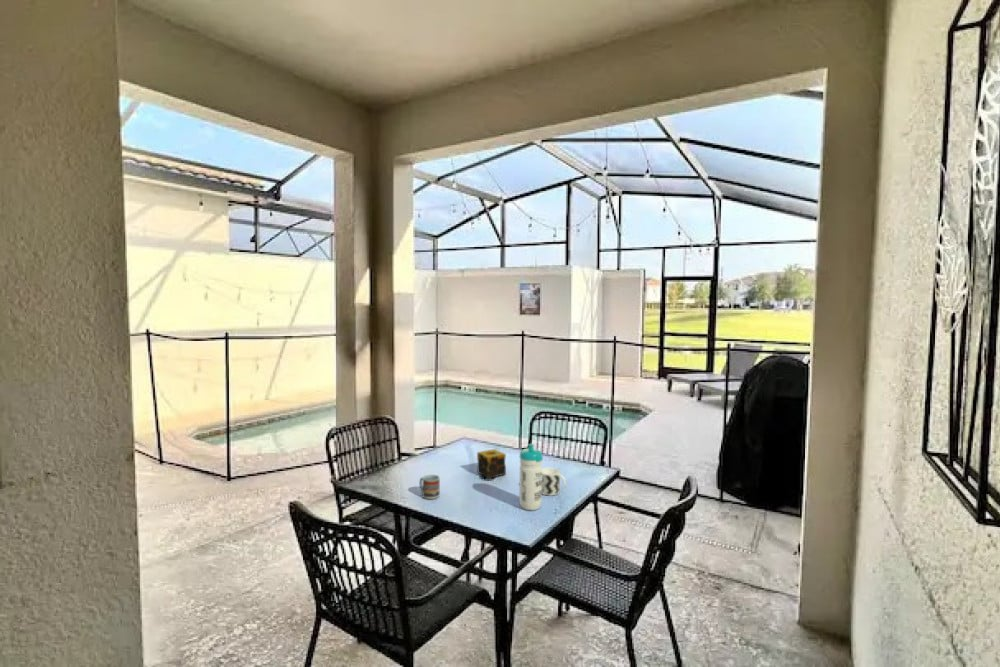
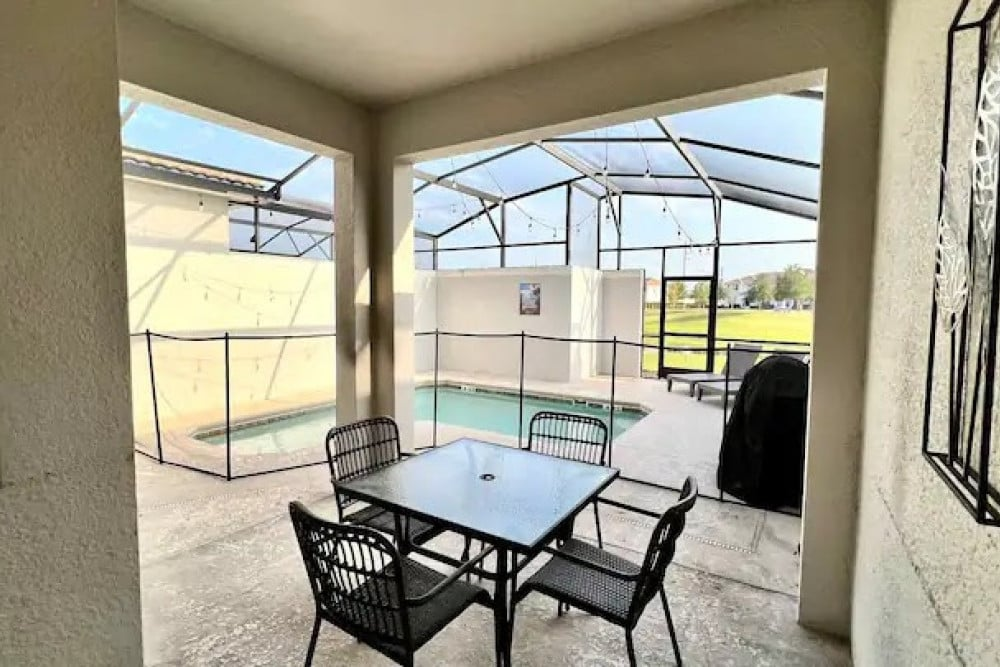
- cup [418,474,441,500]
- candle [476,448,507,479]
- water bottle [519,443,544,511]
- cup [542,467,567,496]
